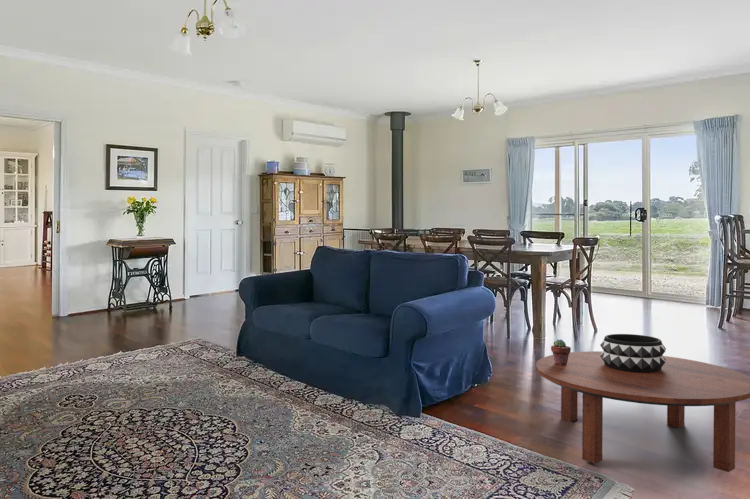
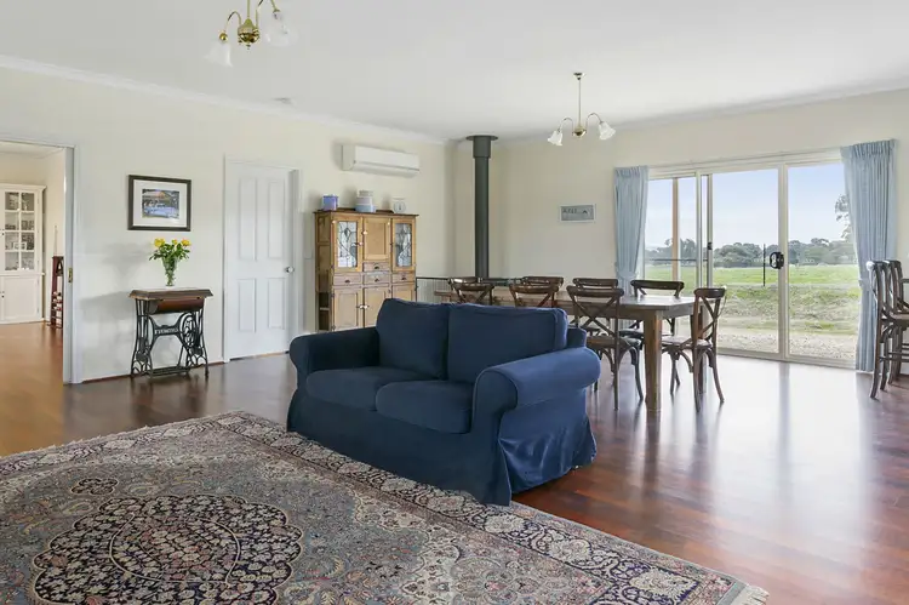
- decorative bowl [599,333,667,372]
- coffee table [535,350,750,473]
- potted succulent [550,338,572,365]
